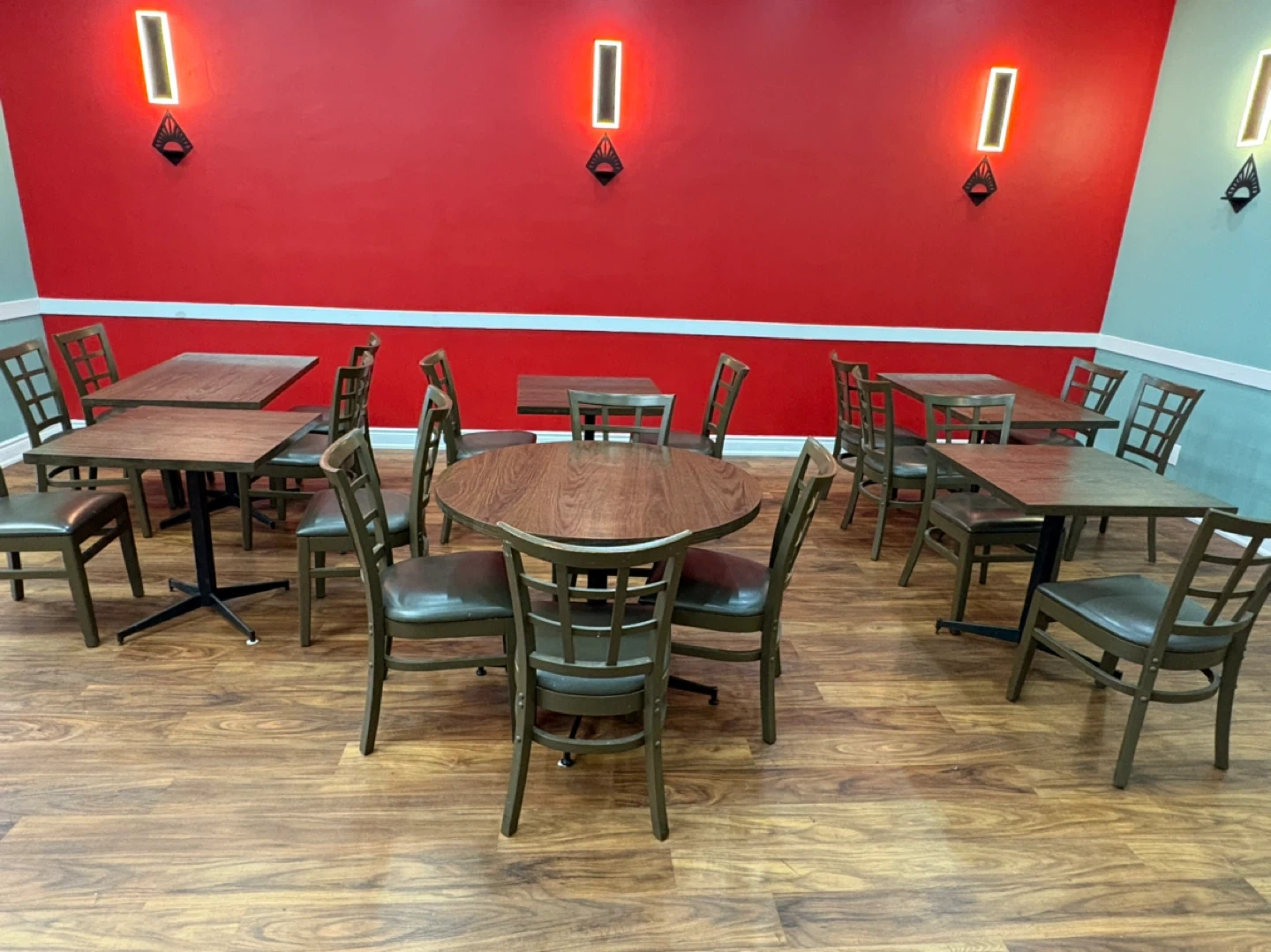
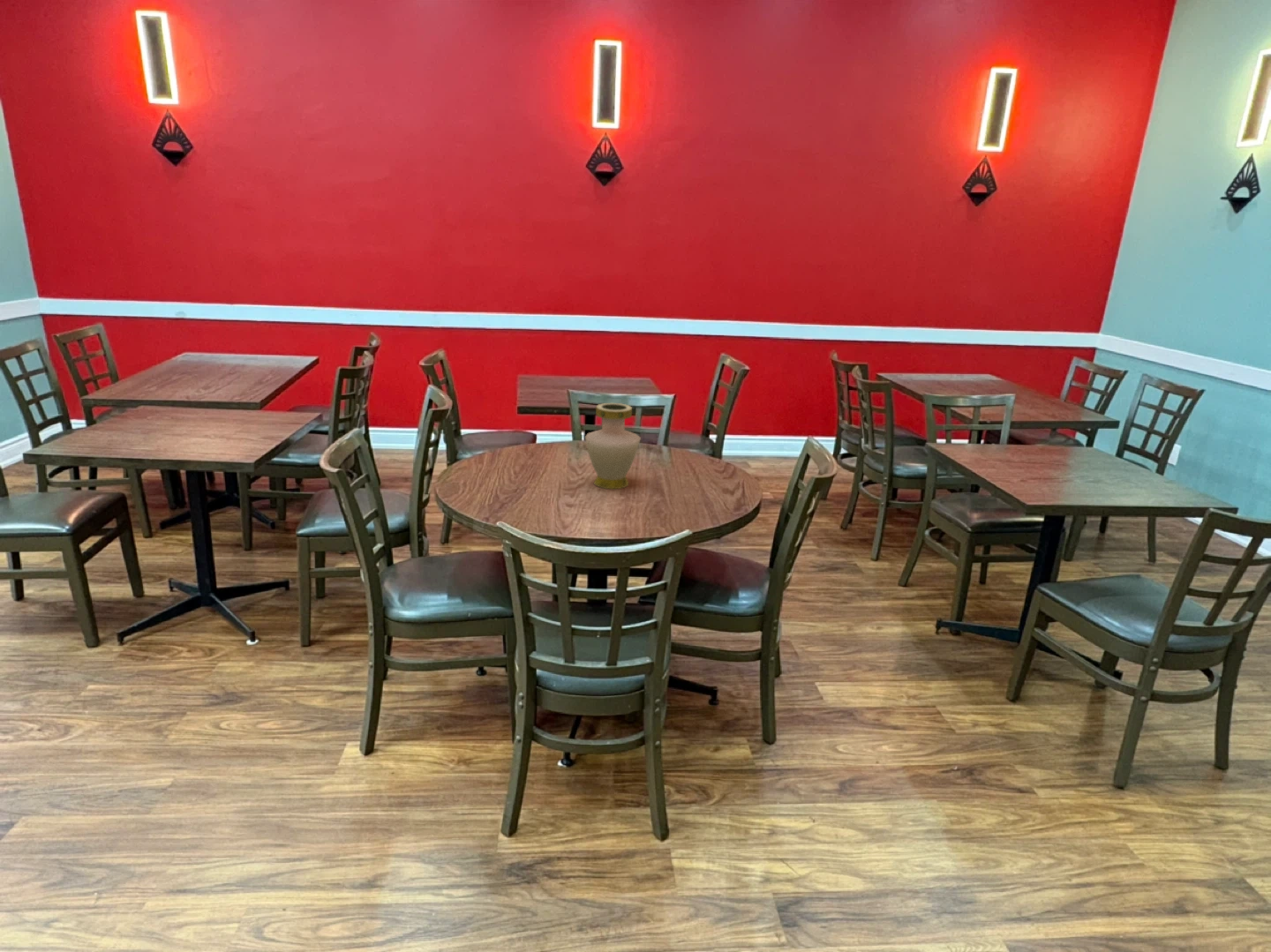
+ vase [584,402,642,490]
